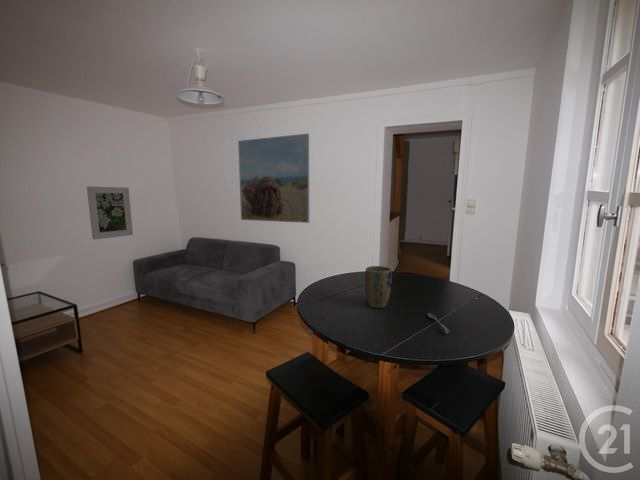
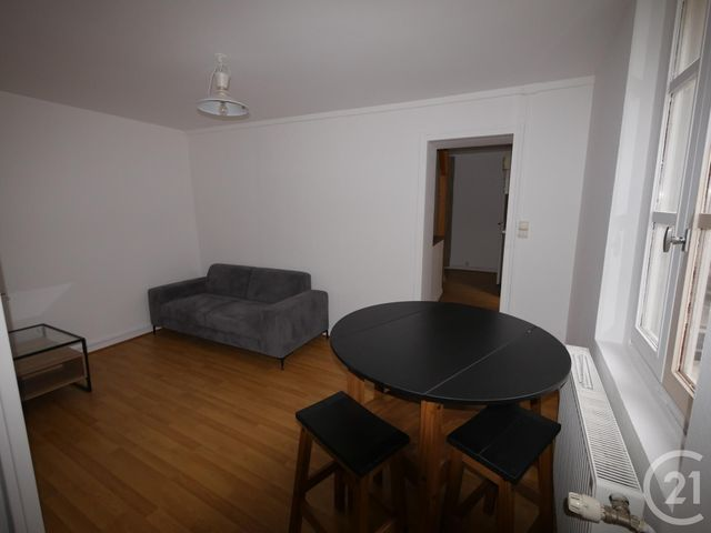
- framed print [86,185,134,240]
- plant pot [364,265,393,309]
- soupspoon [427,312,450,335]
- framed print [237,133,310,224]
